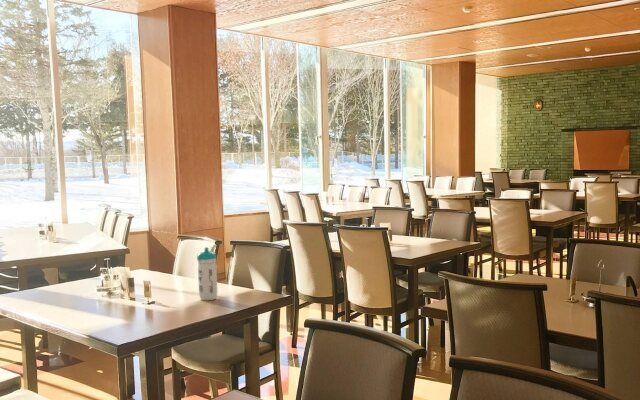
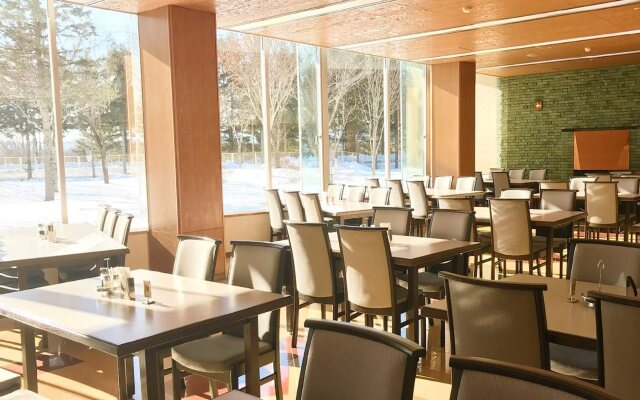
- water bottle [196,246,218,301]
